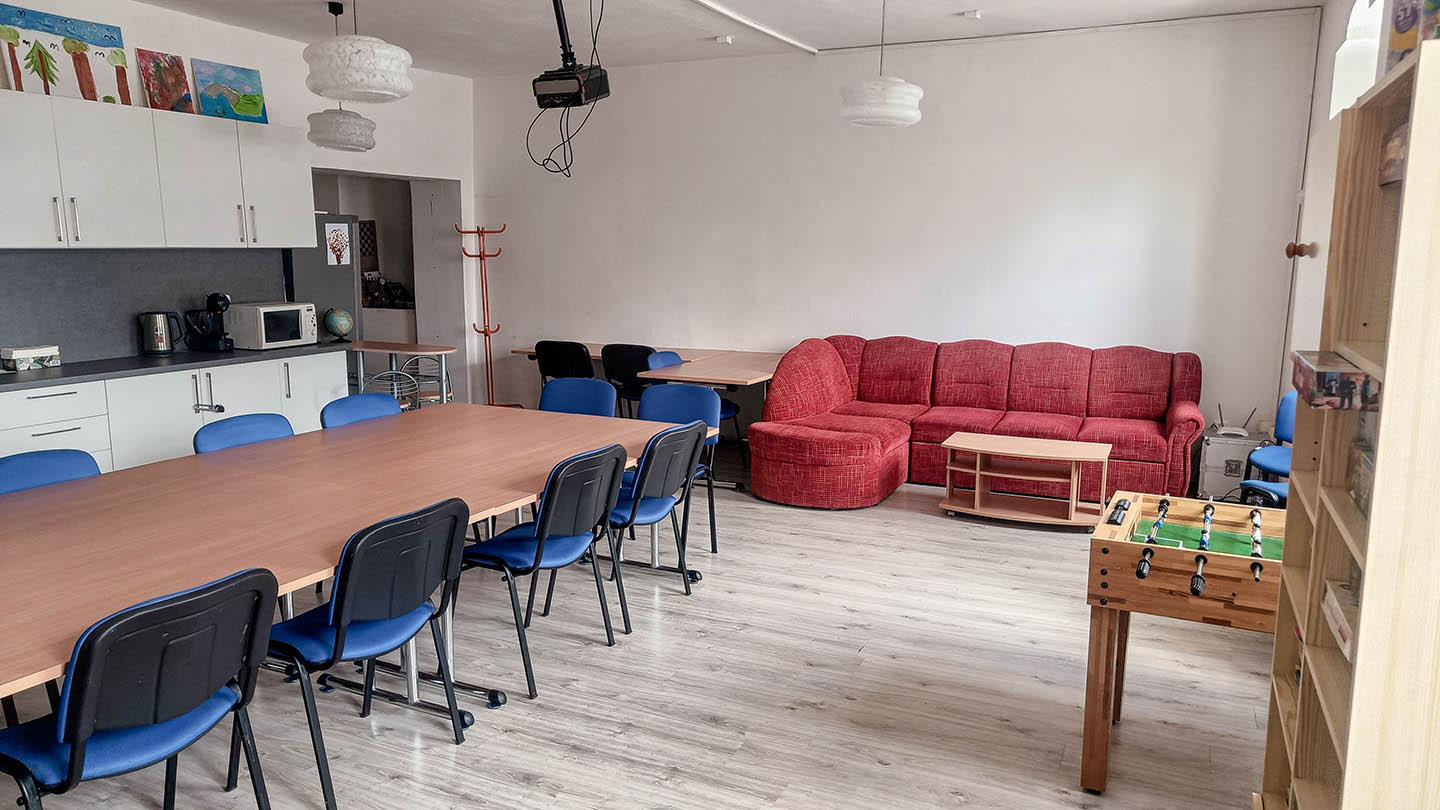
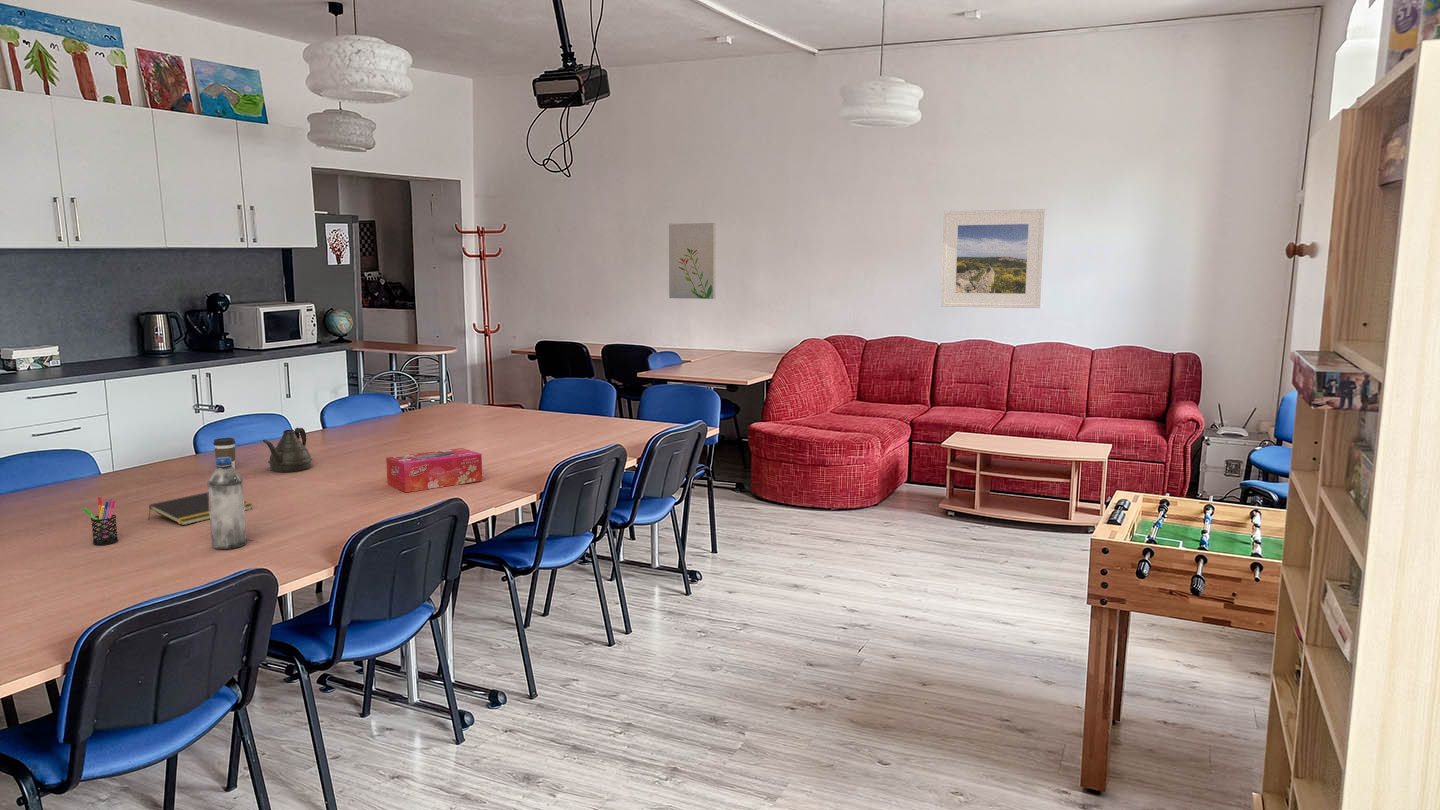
+ teapot [262,427,313,473]
+ tissue box [385,447,483,493]
+ notepad [148,491,253,526]
+ pen holder [82,496,119,546]
+ water bottle [207,457,248,550]
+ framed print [940,208,1046,309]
+ coffee cup [212,437,237,469]
+ wall art [668,222,716,300]
